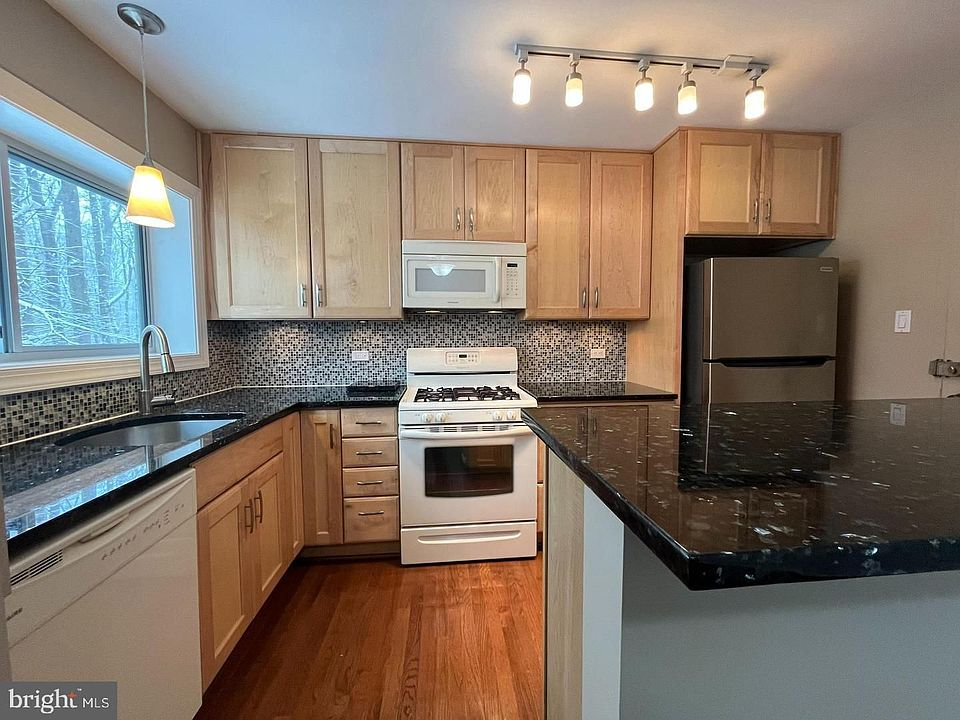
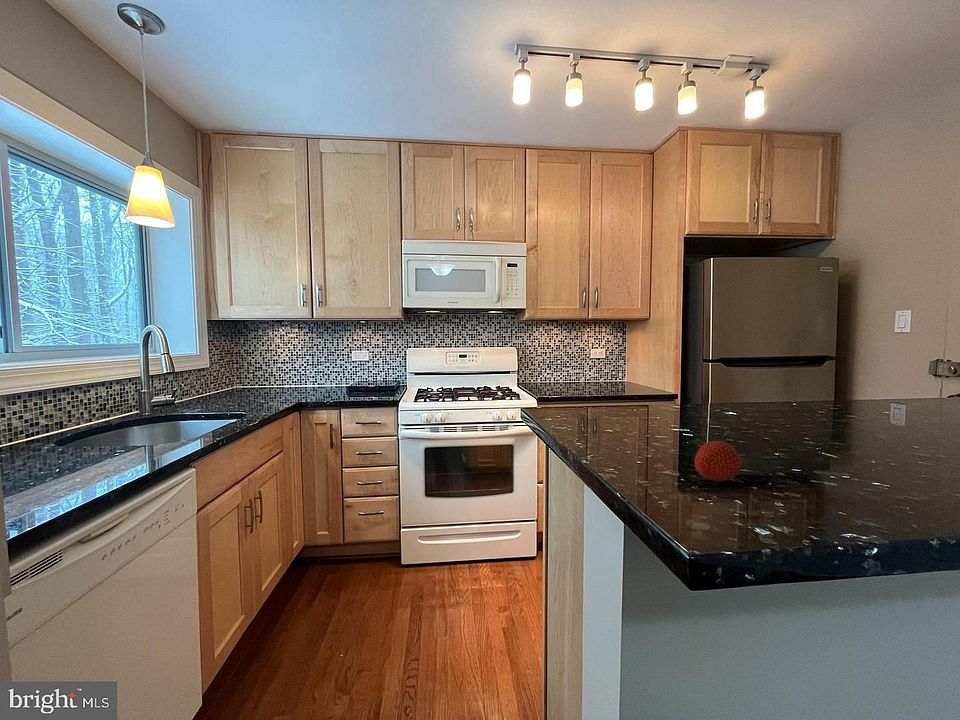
+ fruit [694,440,744,483]
